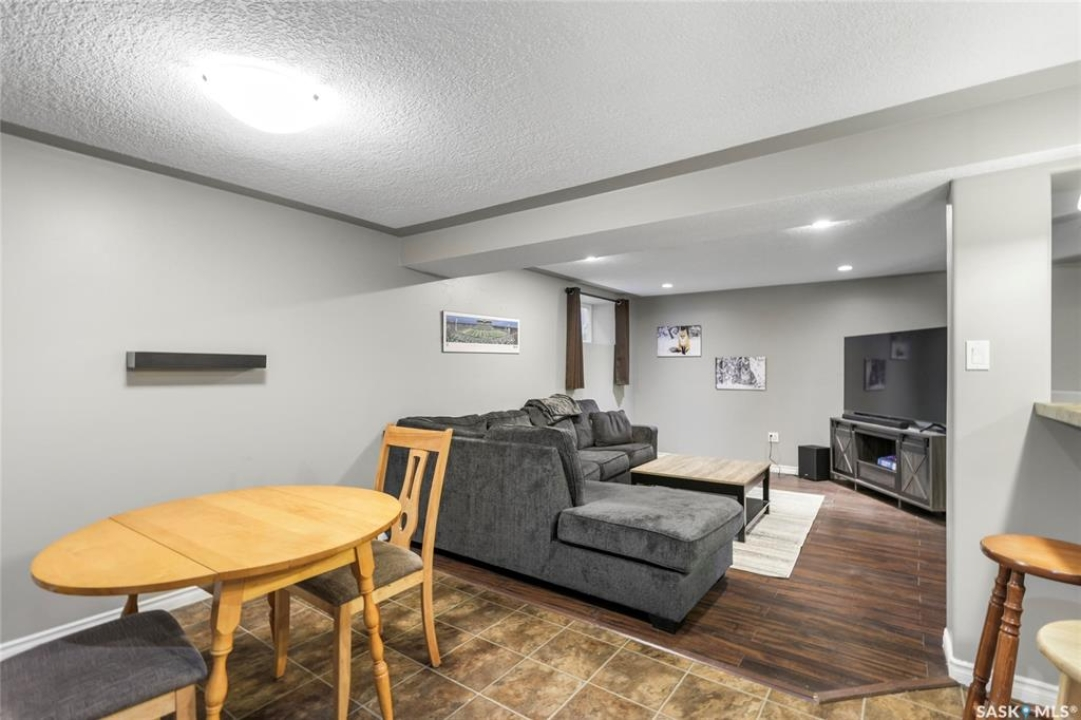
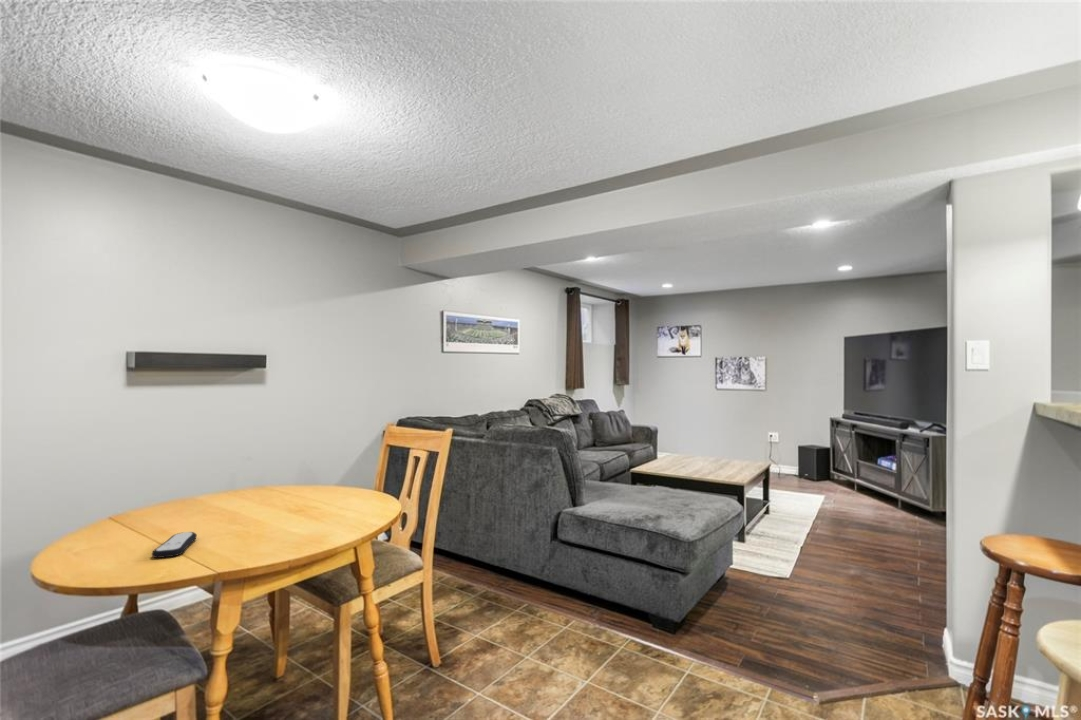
+ remote control [151,531,198,559]
